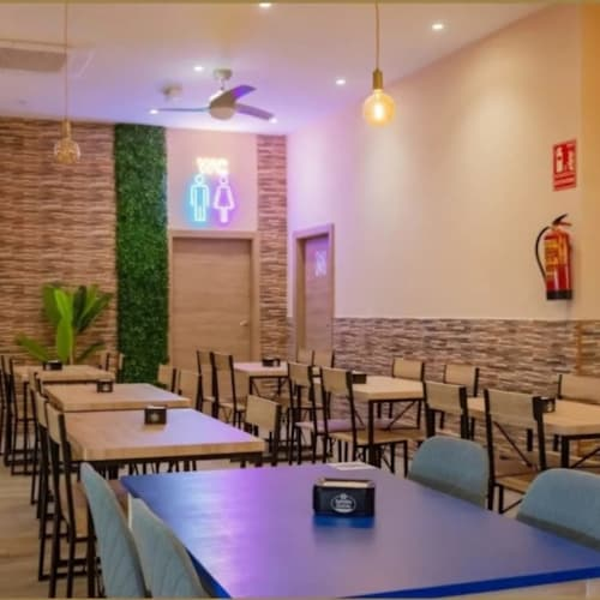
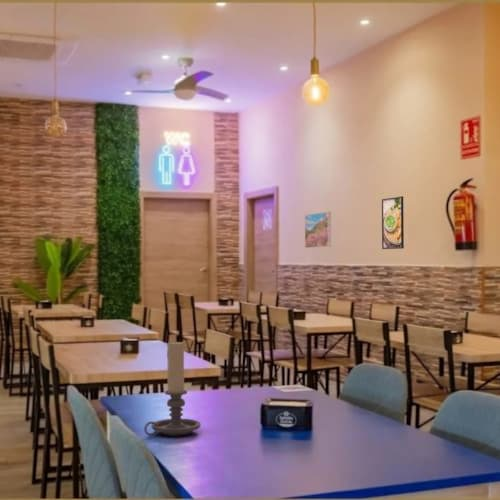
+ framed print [381,195,405,250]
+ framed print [304,211,332,249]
+ candle holder [143,340,201,436]
